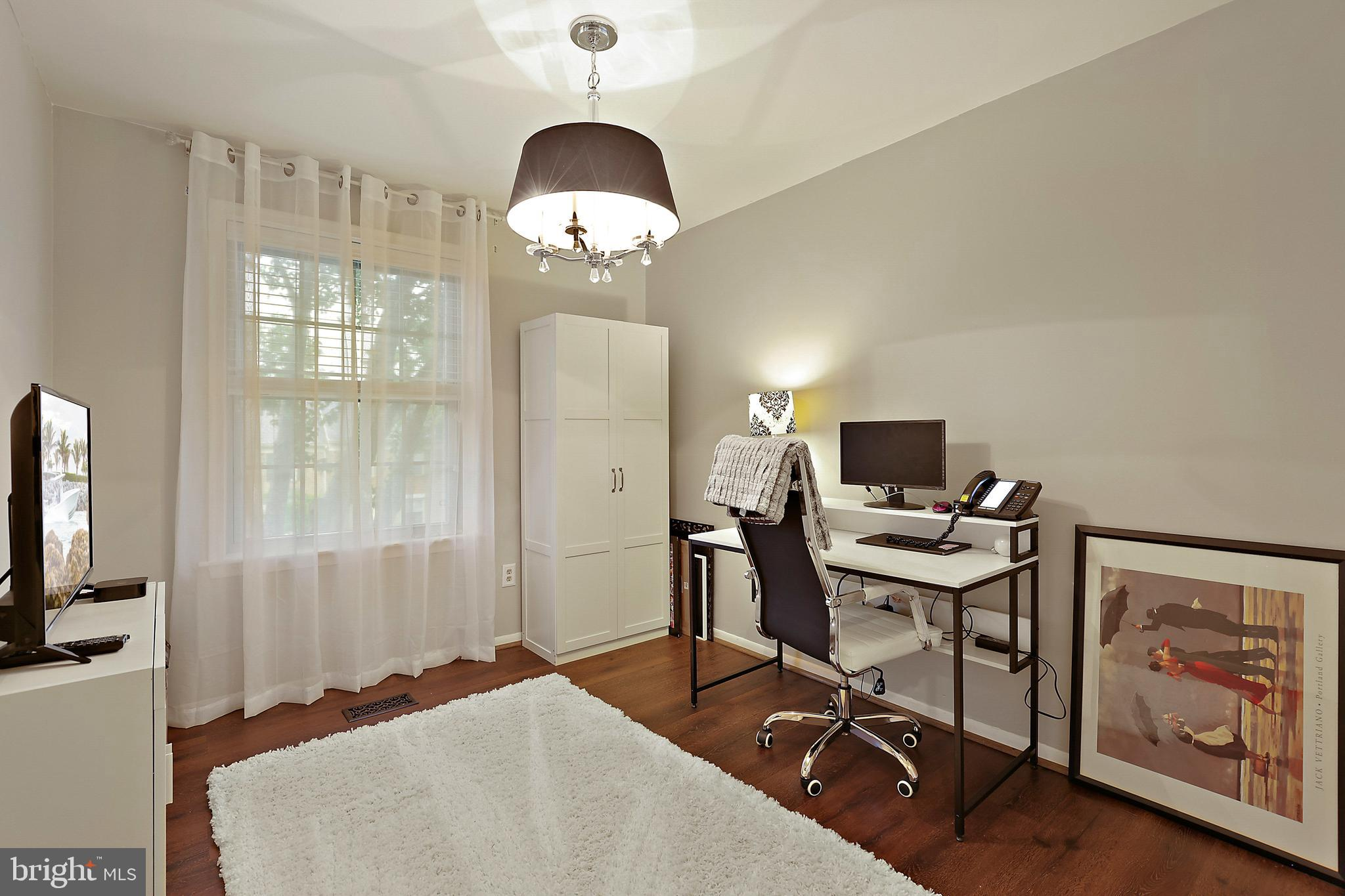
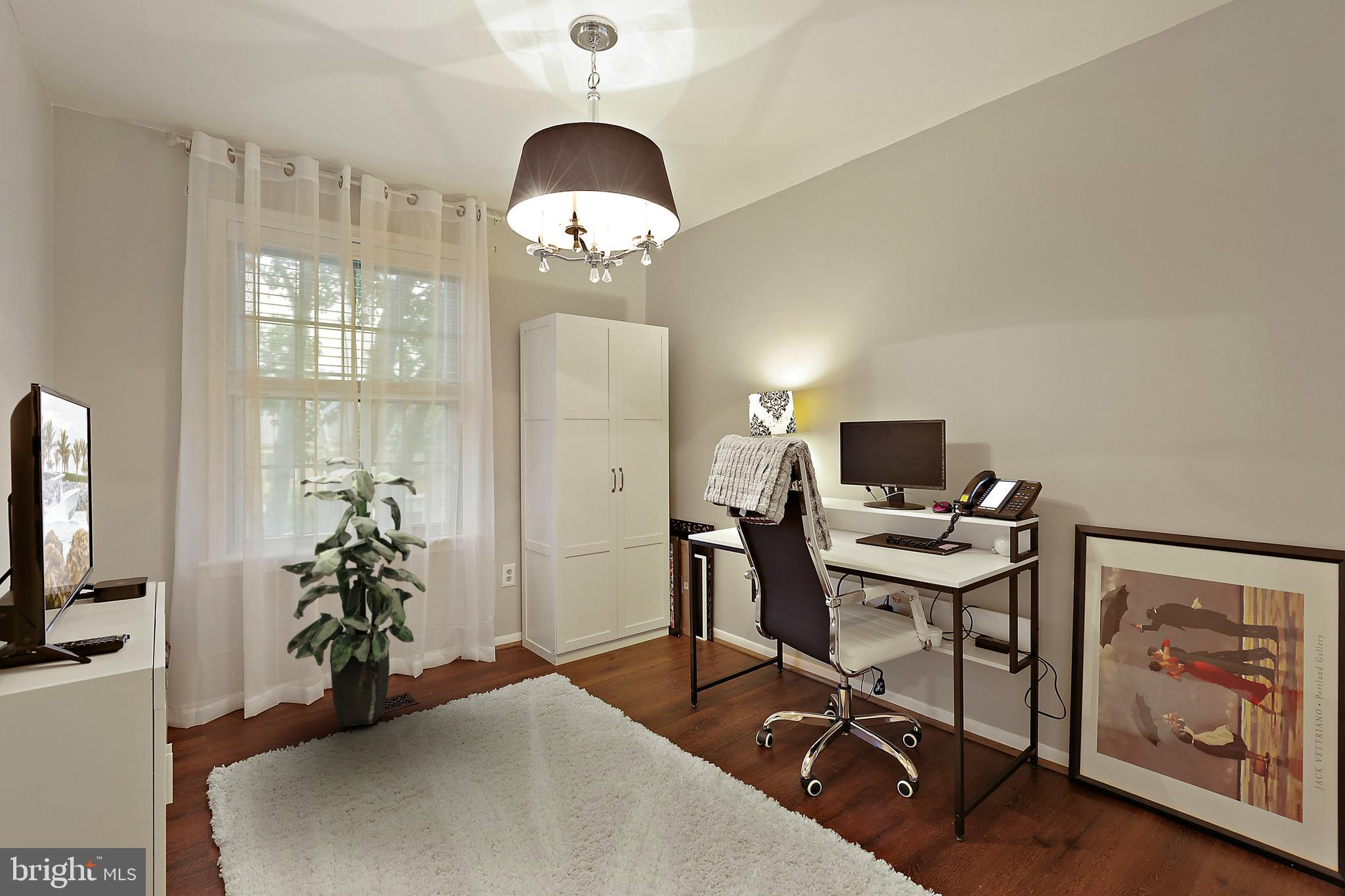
+ indoor plant [280,456,428,727]
